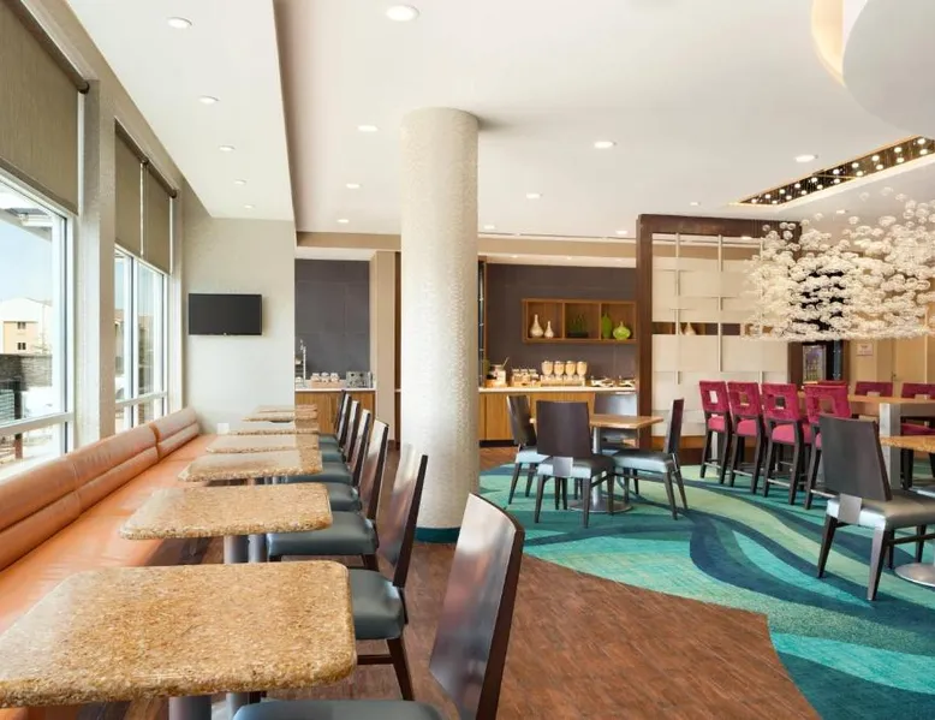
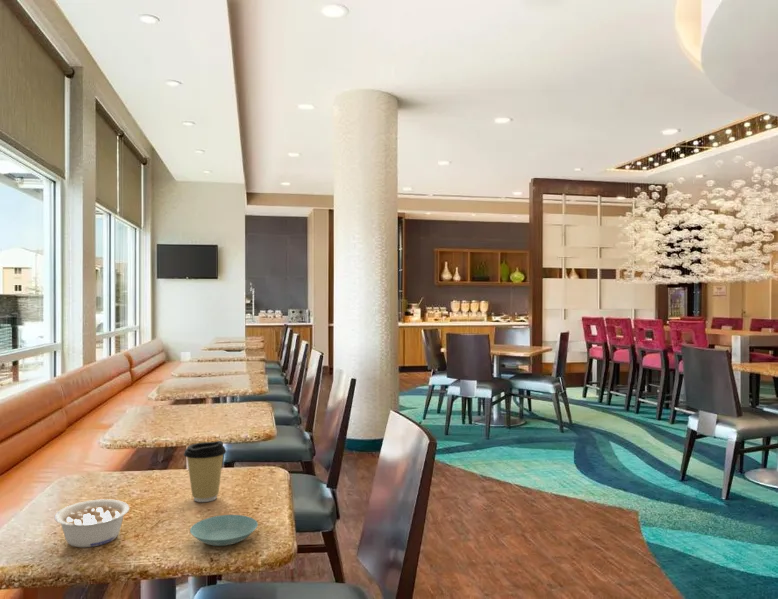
+ legume [54,498,131,548]
+ coffee cup [183,440,227,503]
+ saucer [189,514,259,547]
